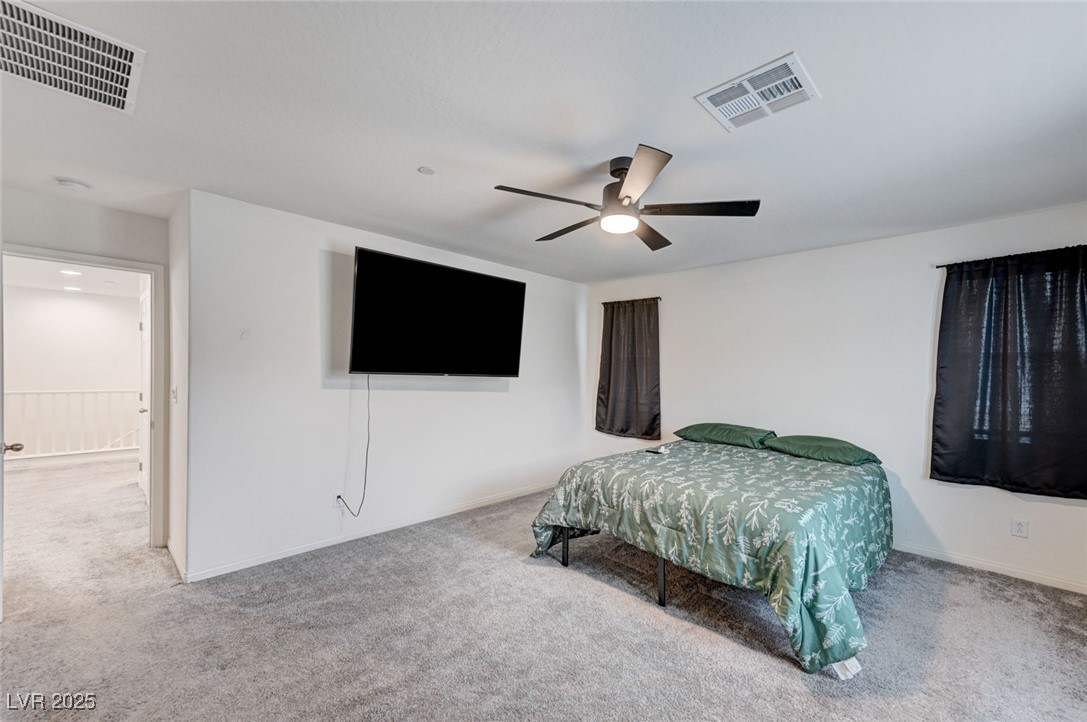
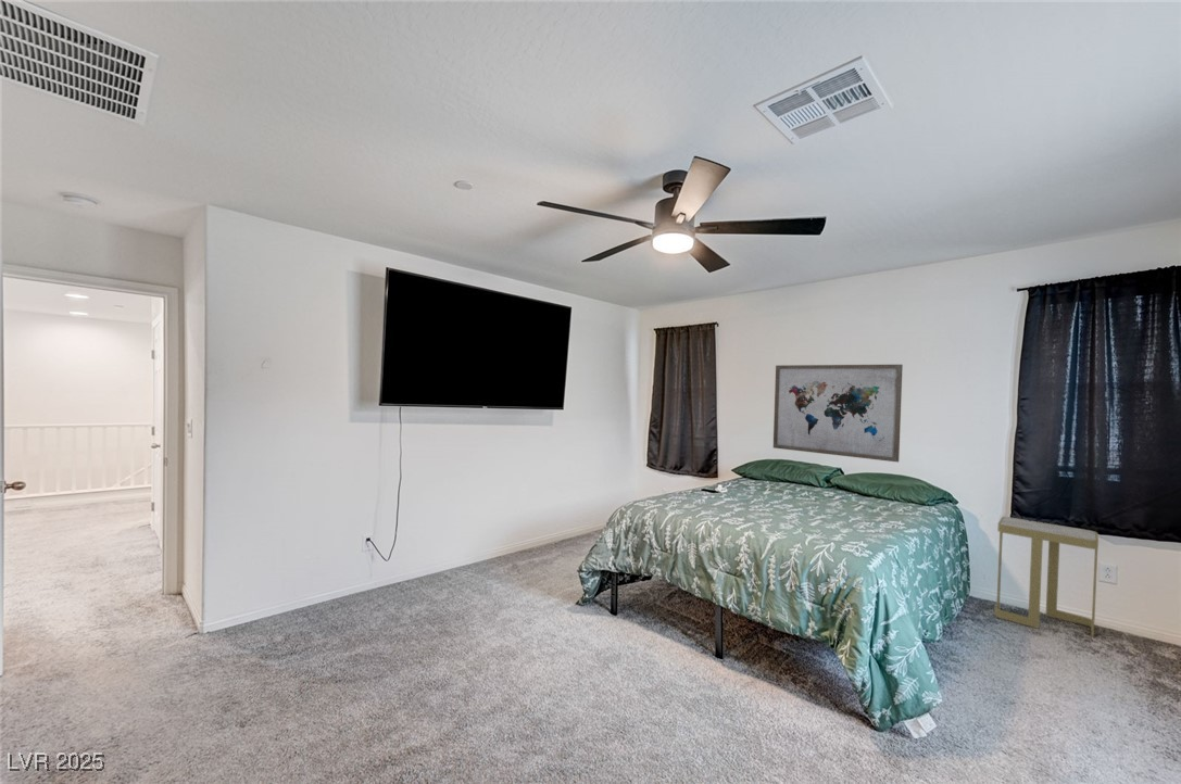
+ wall art [772,364,904,463]
+ side table [993,516,1100,638]
